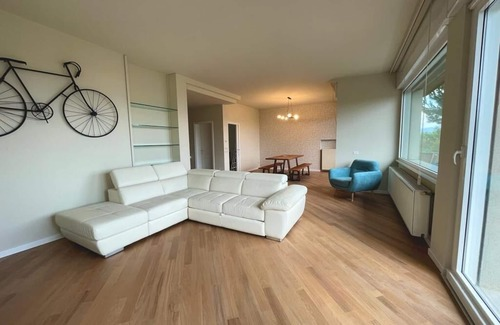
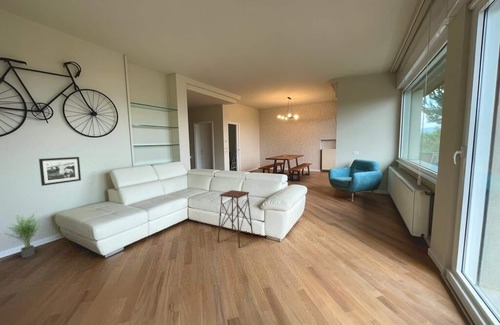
+ side table [217,189,254,249]
+ picture frame [38,156,82,187]
+ potted plant [0,211,42,259]
